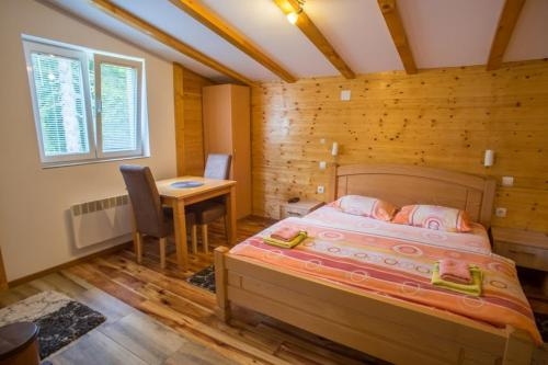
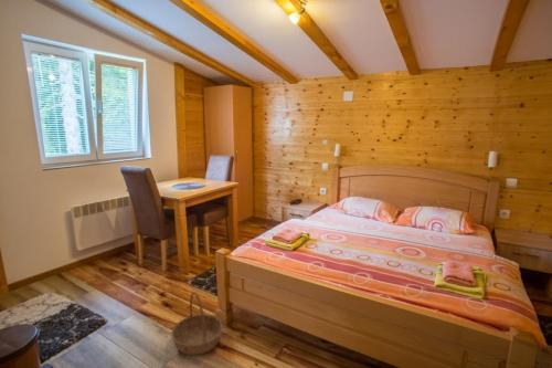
+ basket [170,291,224,356]
